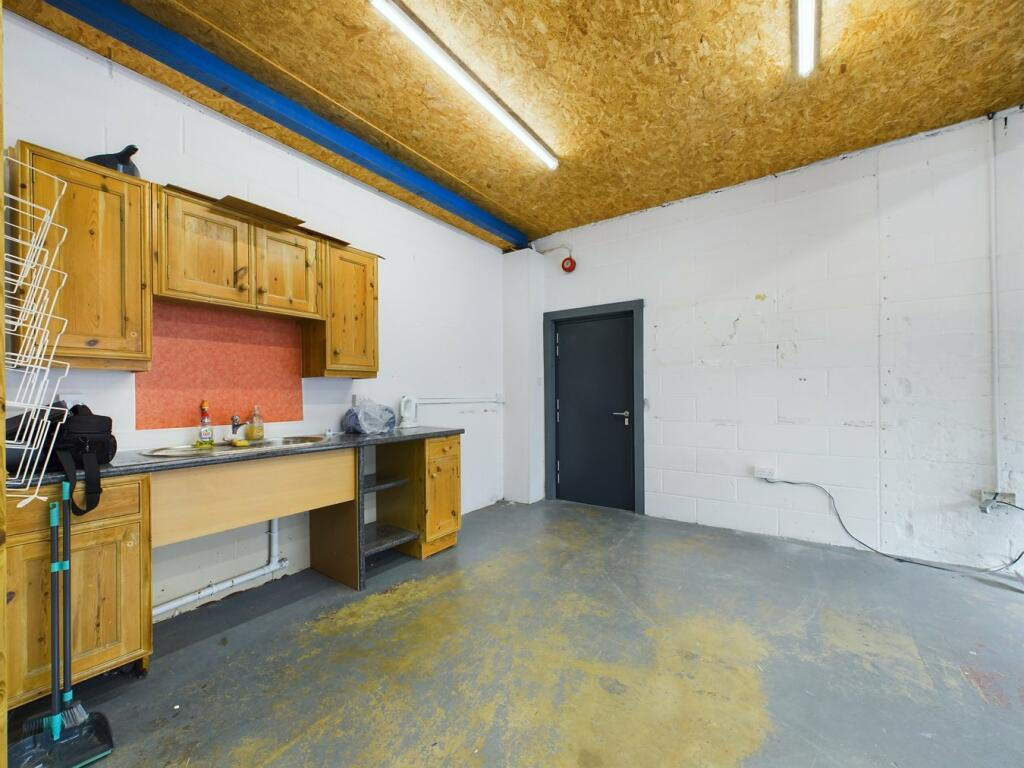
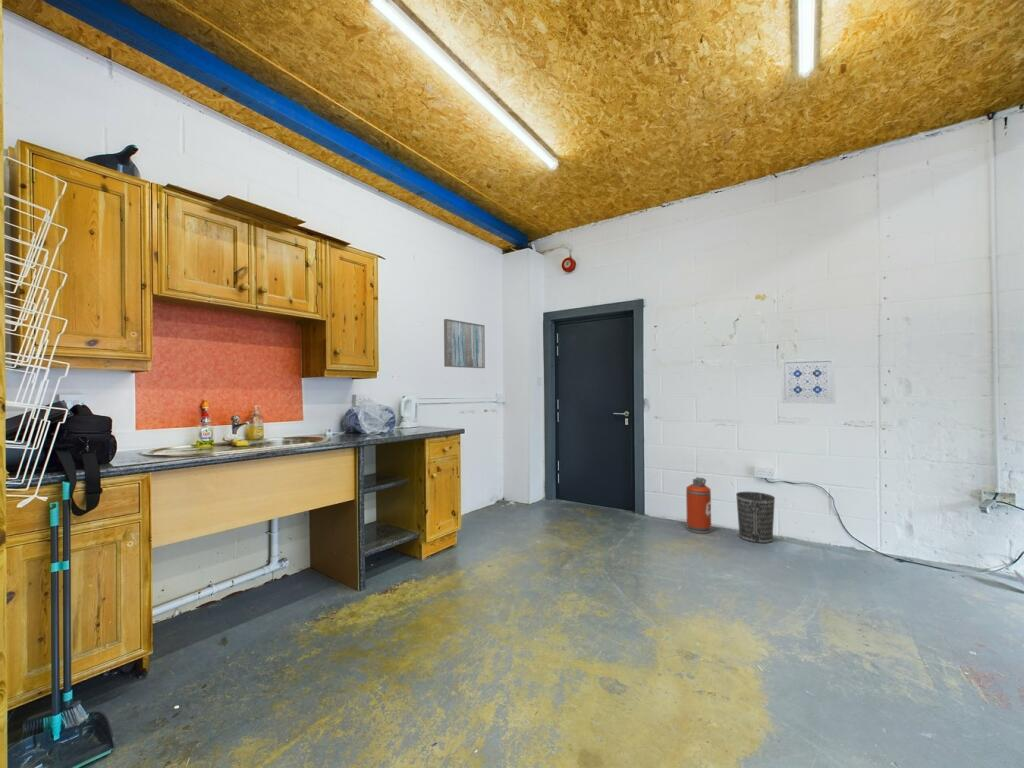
+ wastebasket [735,491,776,544]
+ wall art [780,357,836,405]
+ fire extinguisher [685,476,712,535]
+ wall art [443,318,486,369]
